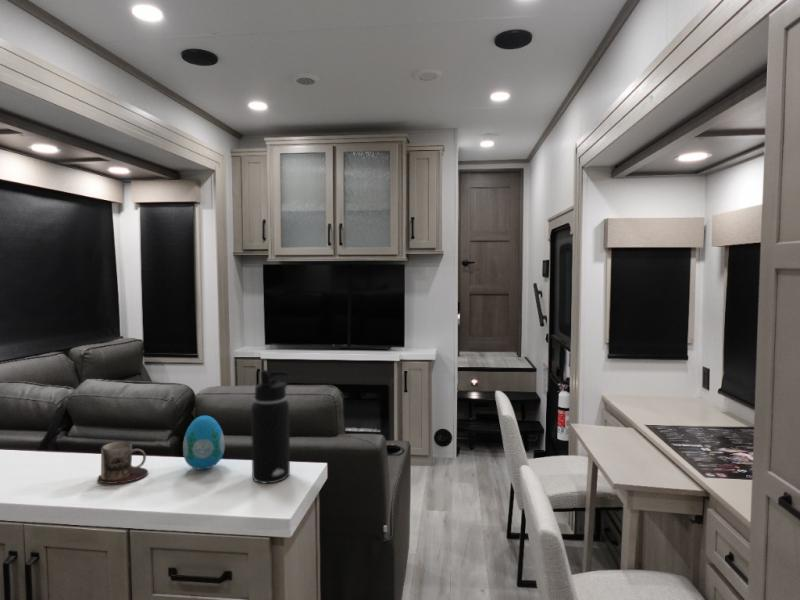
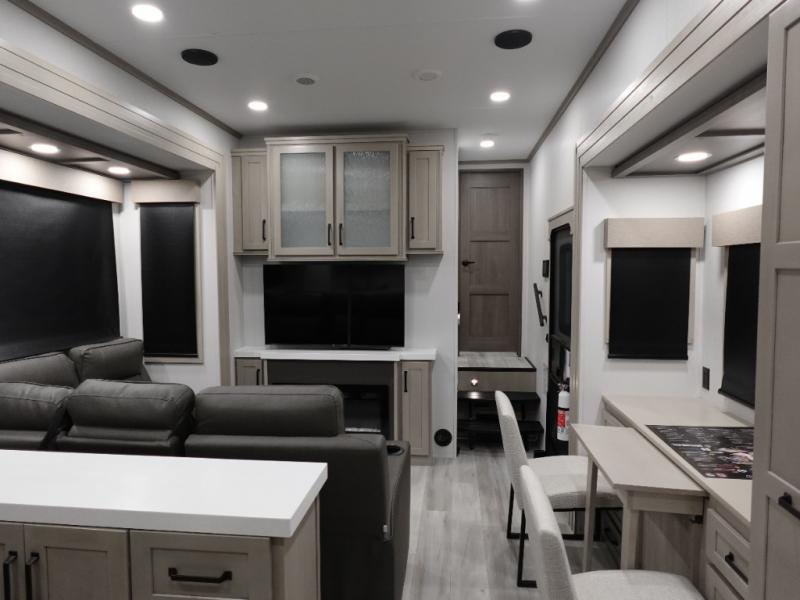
- mug [97,441,149,485]
- water bottle [250,369,292,485]
- decorative egg [182,415,226,471]
